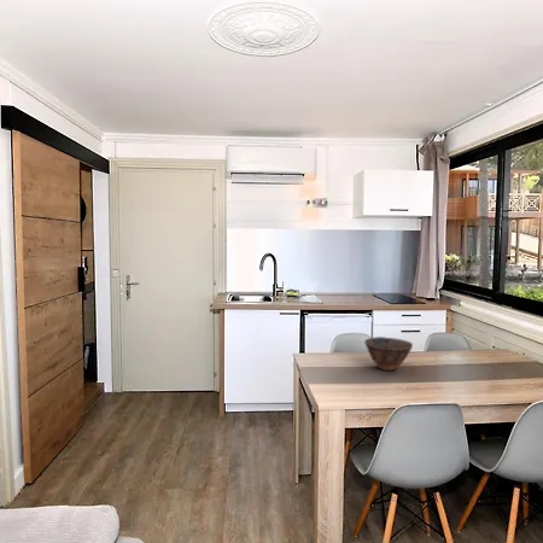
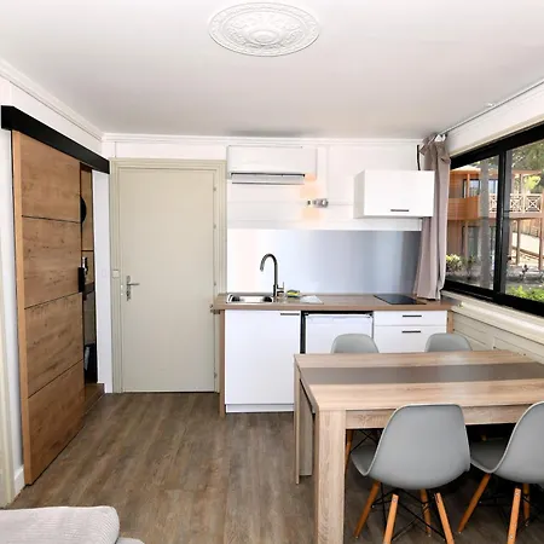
- bowl [363,335,414,372]
